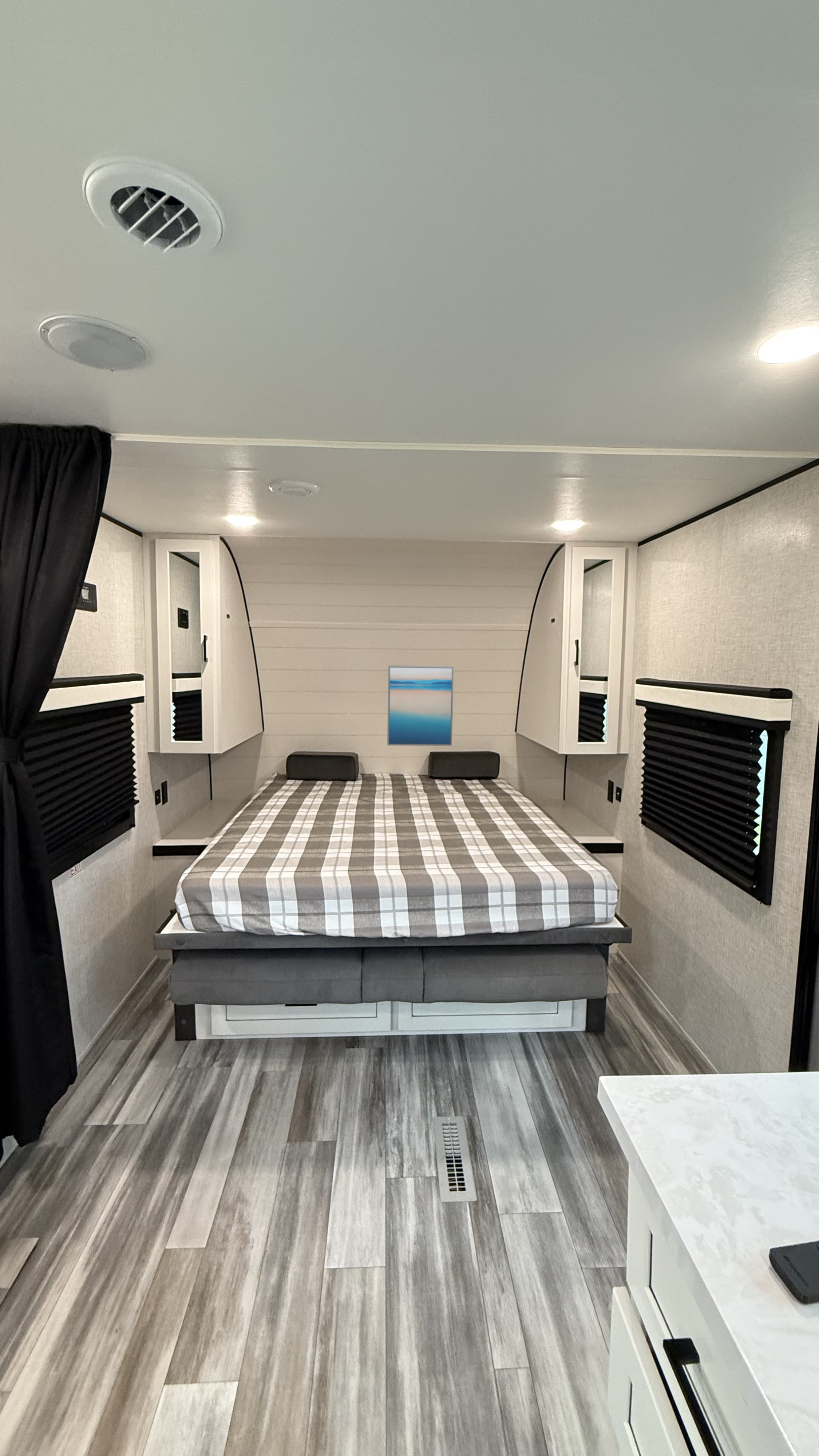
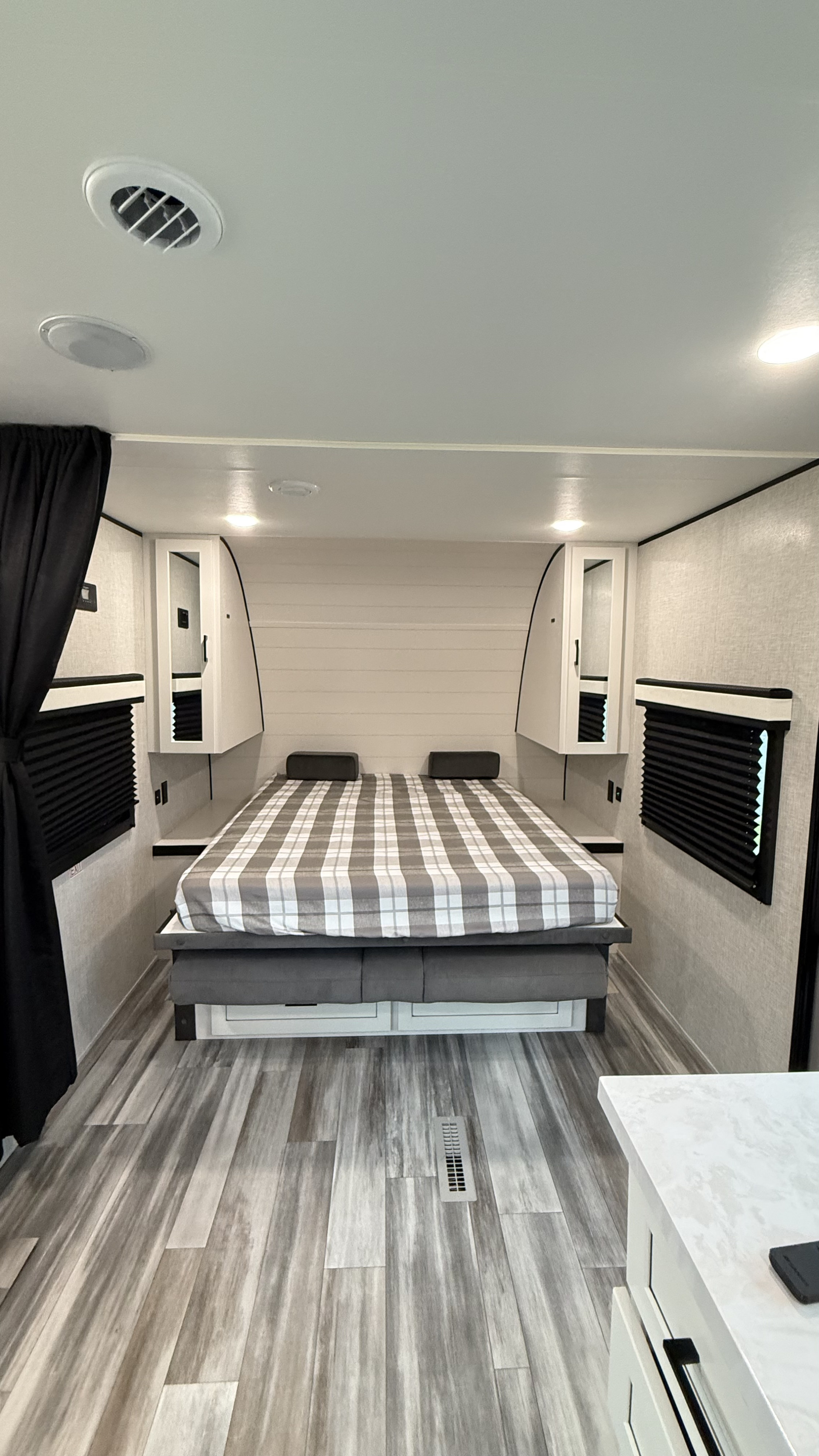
- wall art [387,665,454,746]
